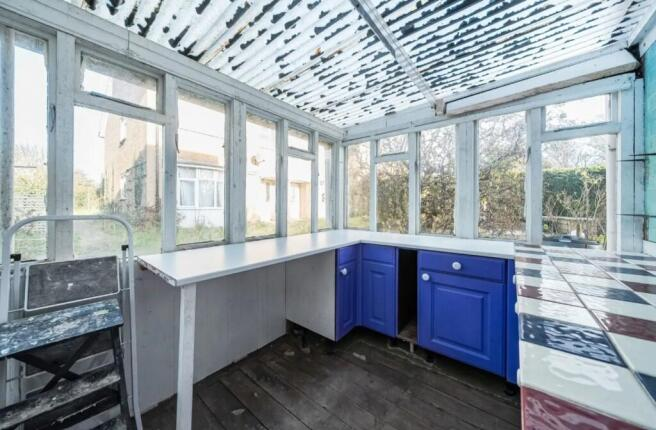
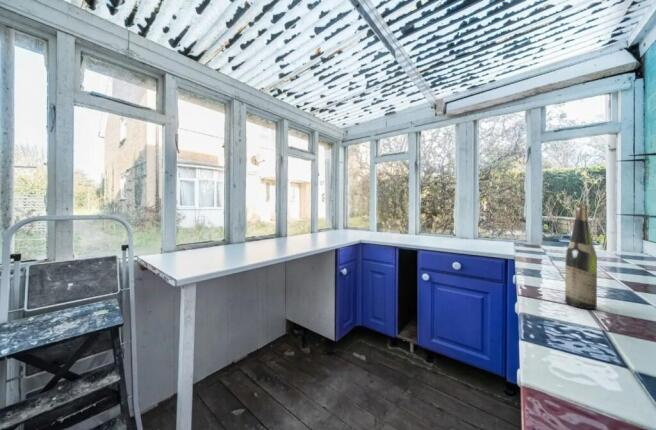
+ wine bottle [564,204,598,310]
